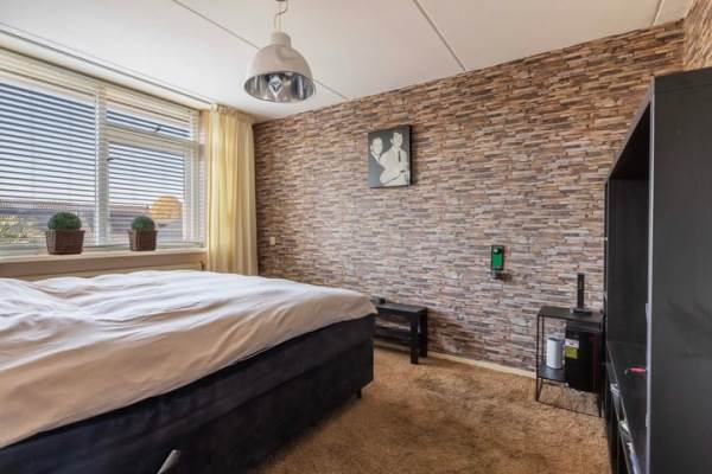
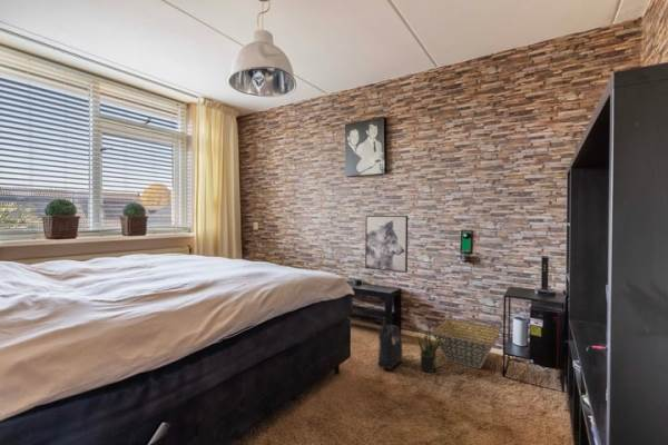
+ wall art [364,215,409,274]
+ basket [431,317,503,370]
+ backpack [377,318,403,370]
+ potted plant [416,327,445,374]
